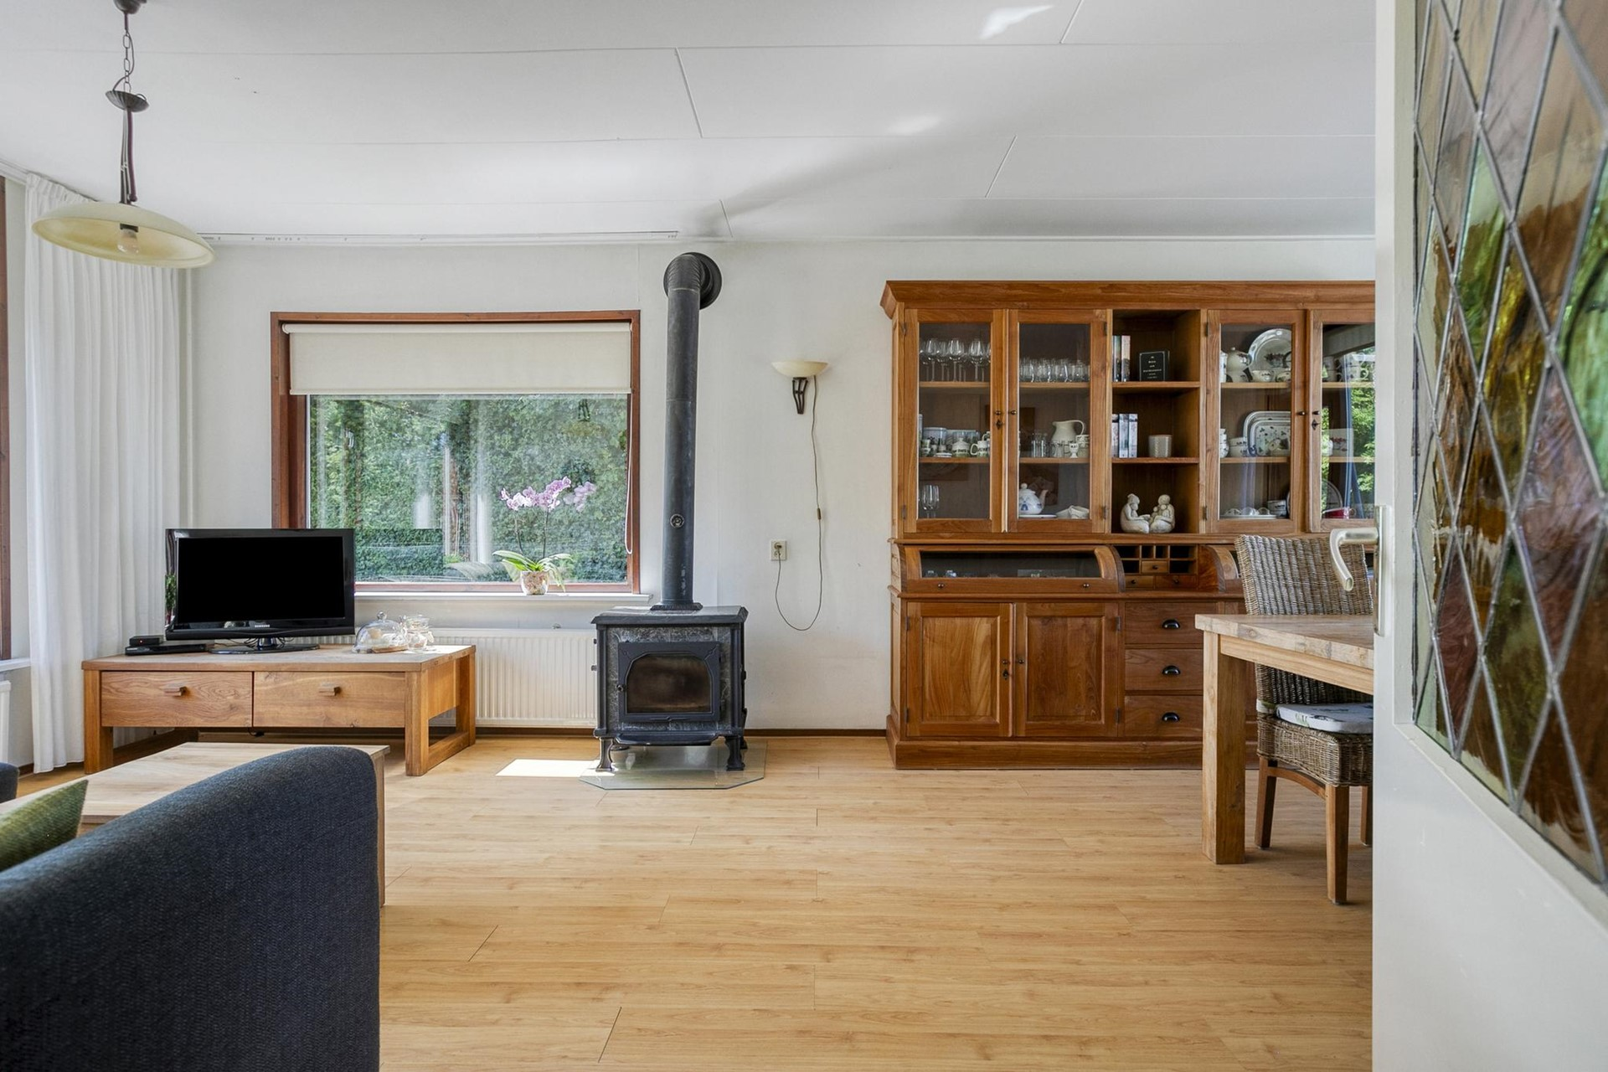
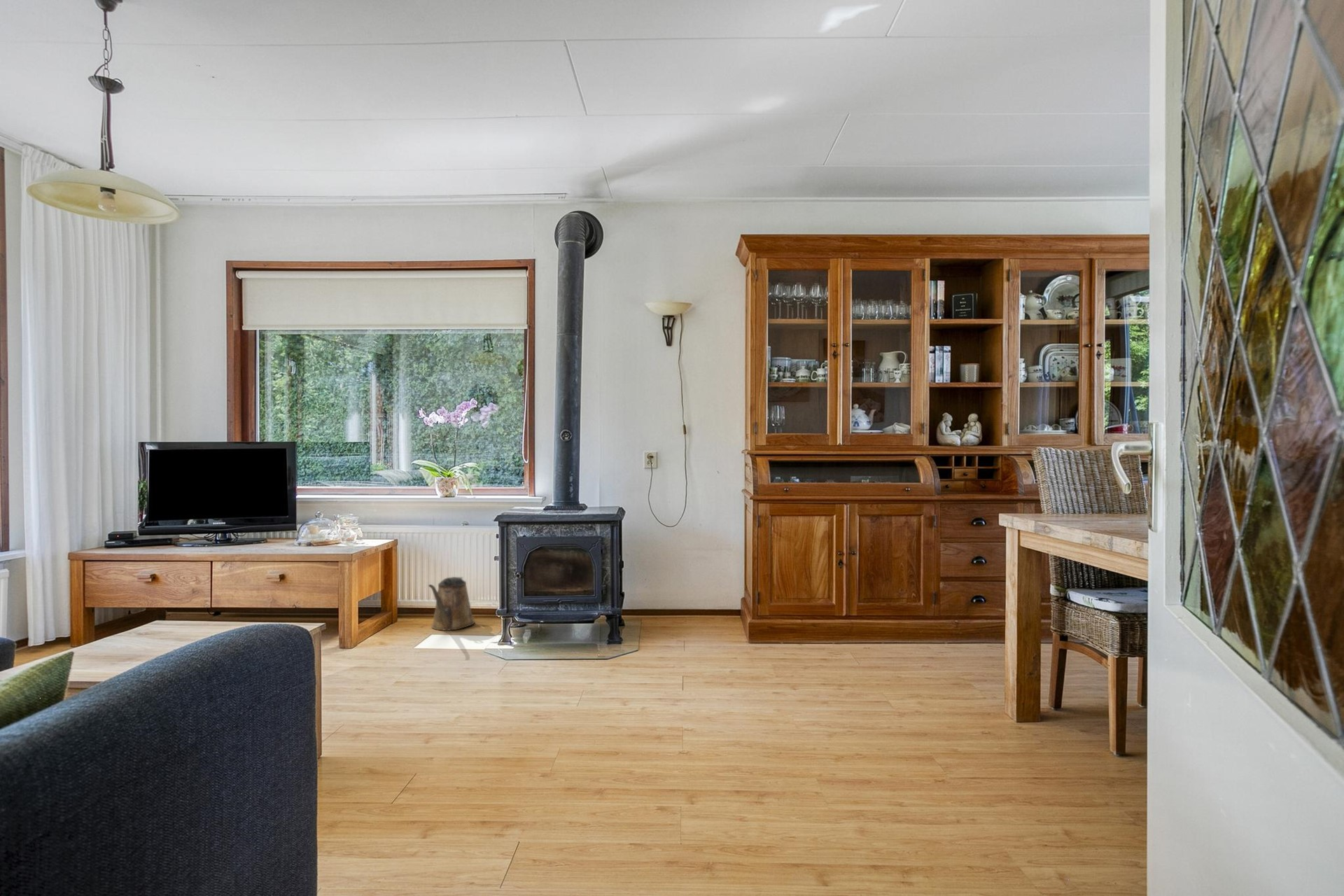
+ watering can [428,576,475,631]
